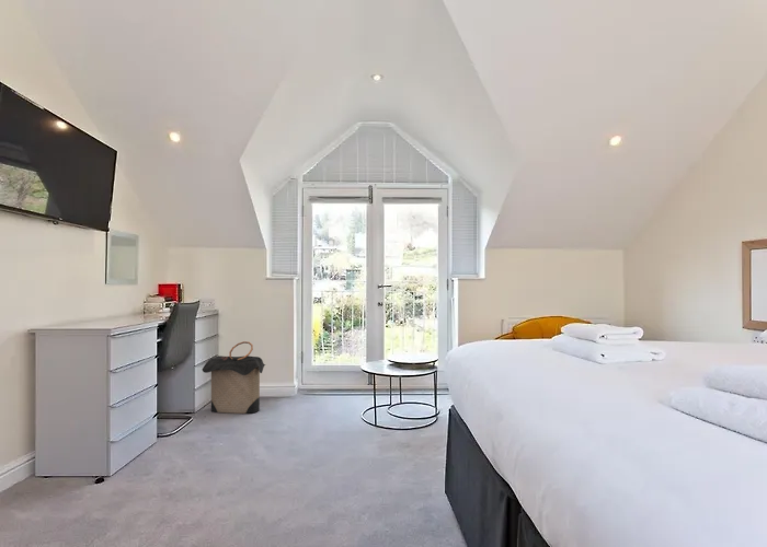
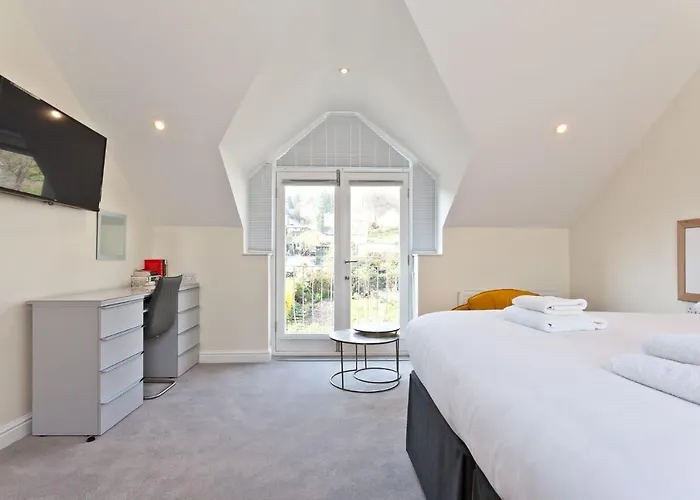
- laundry hamper [202,340,267,415]
